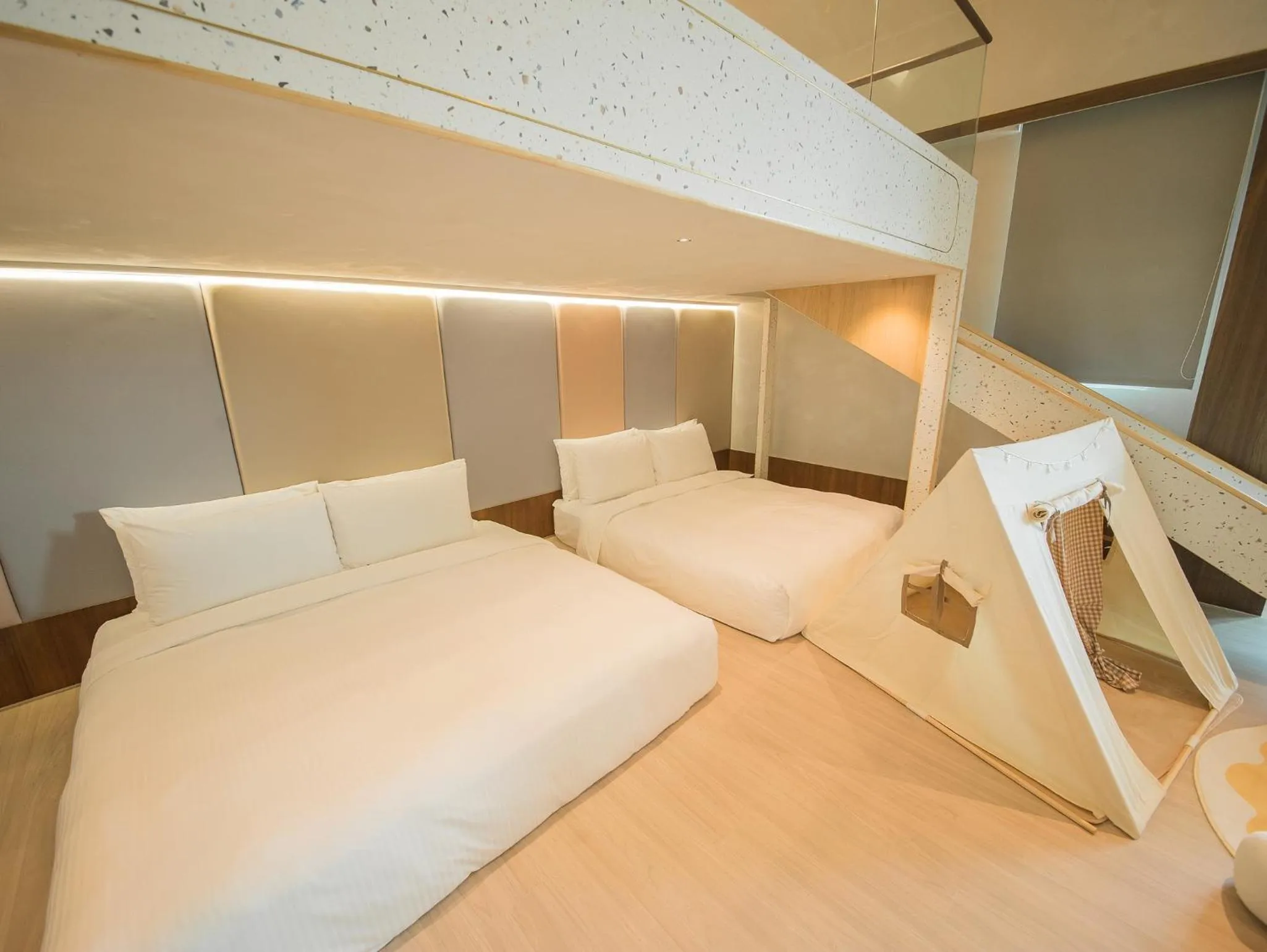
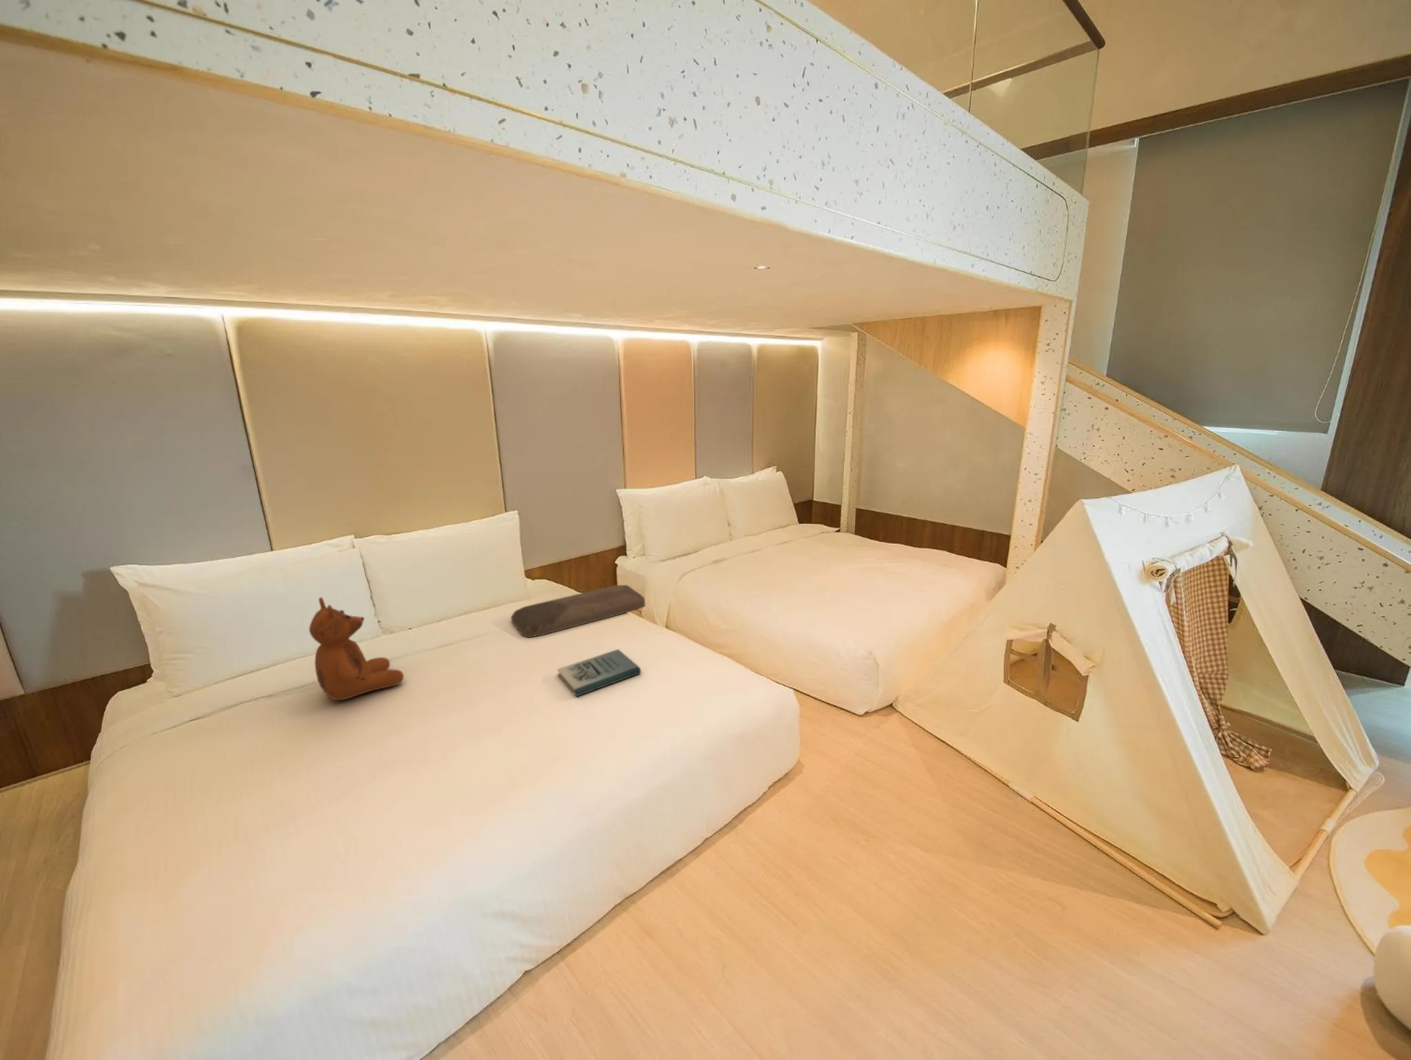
+ cushion [511,585,646,638]
+ book [556,648,641,697]
+ teddy bear [308,597,404,700]
